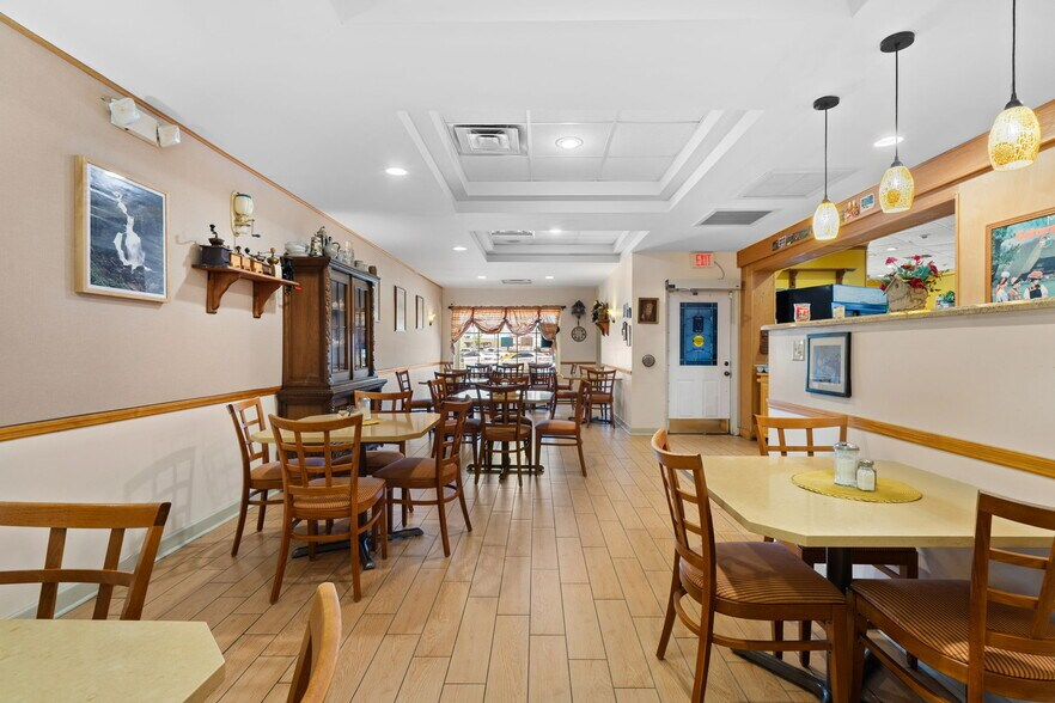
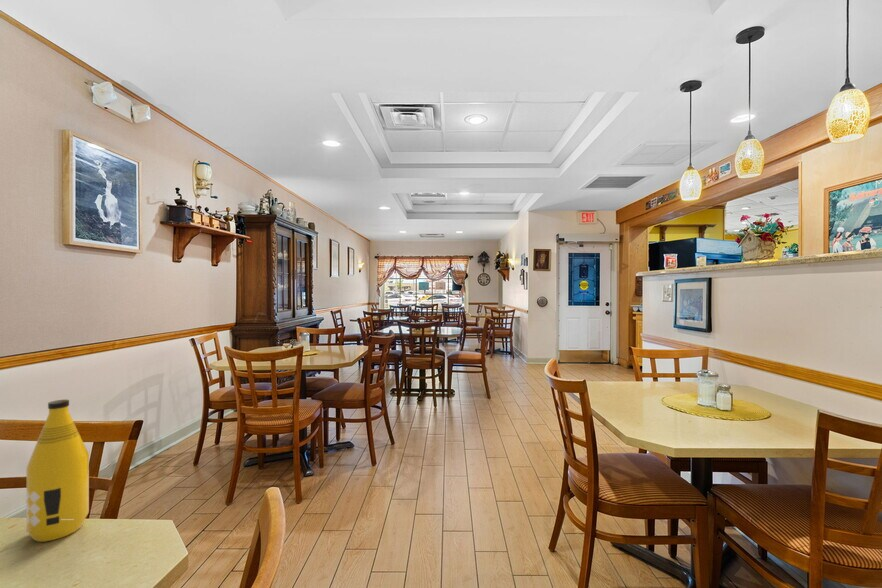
+ bottle [25,399,90,543]
